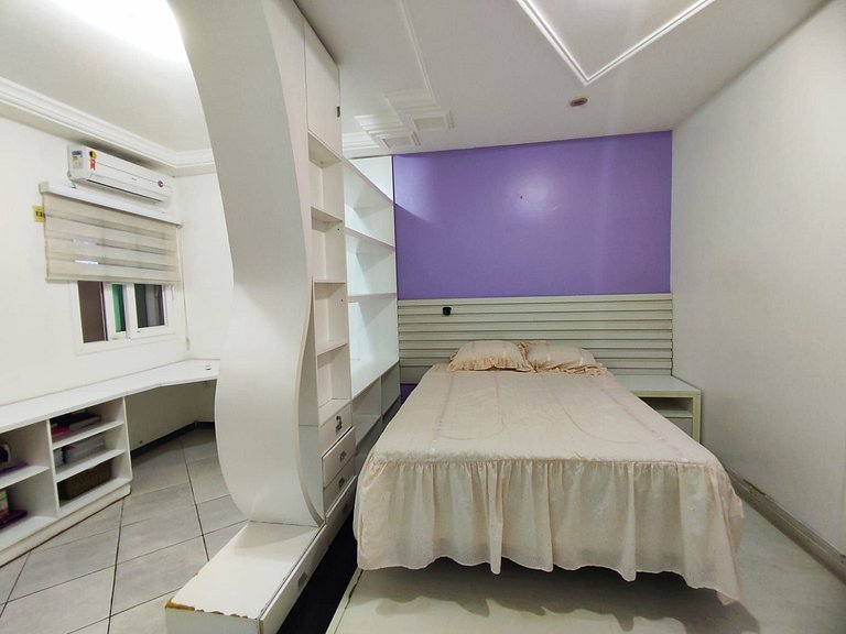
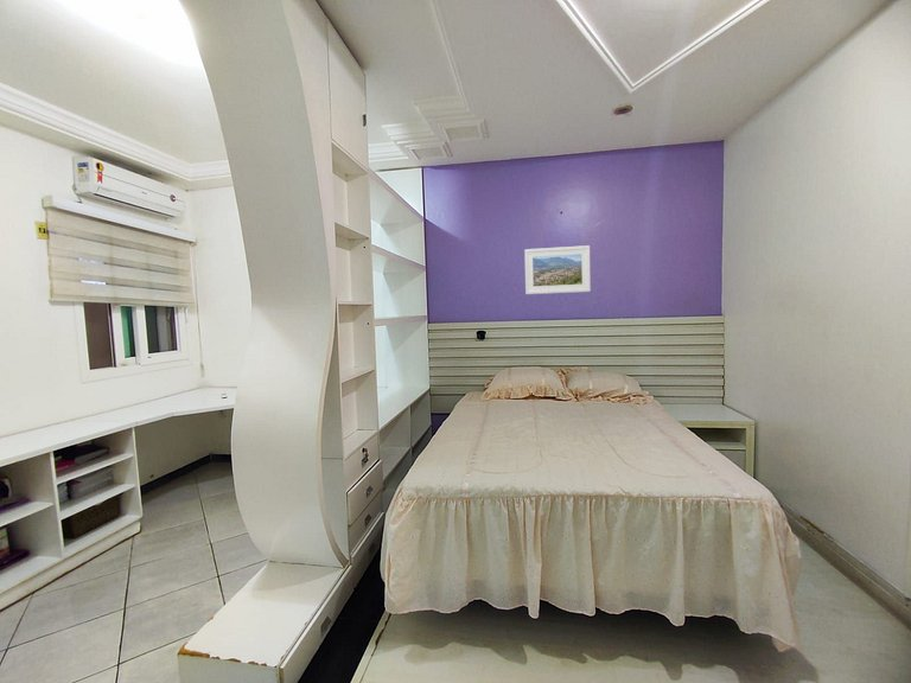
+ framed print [523,244,592,295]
